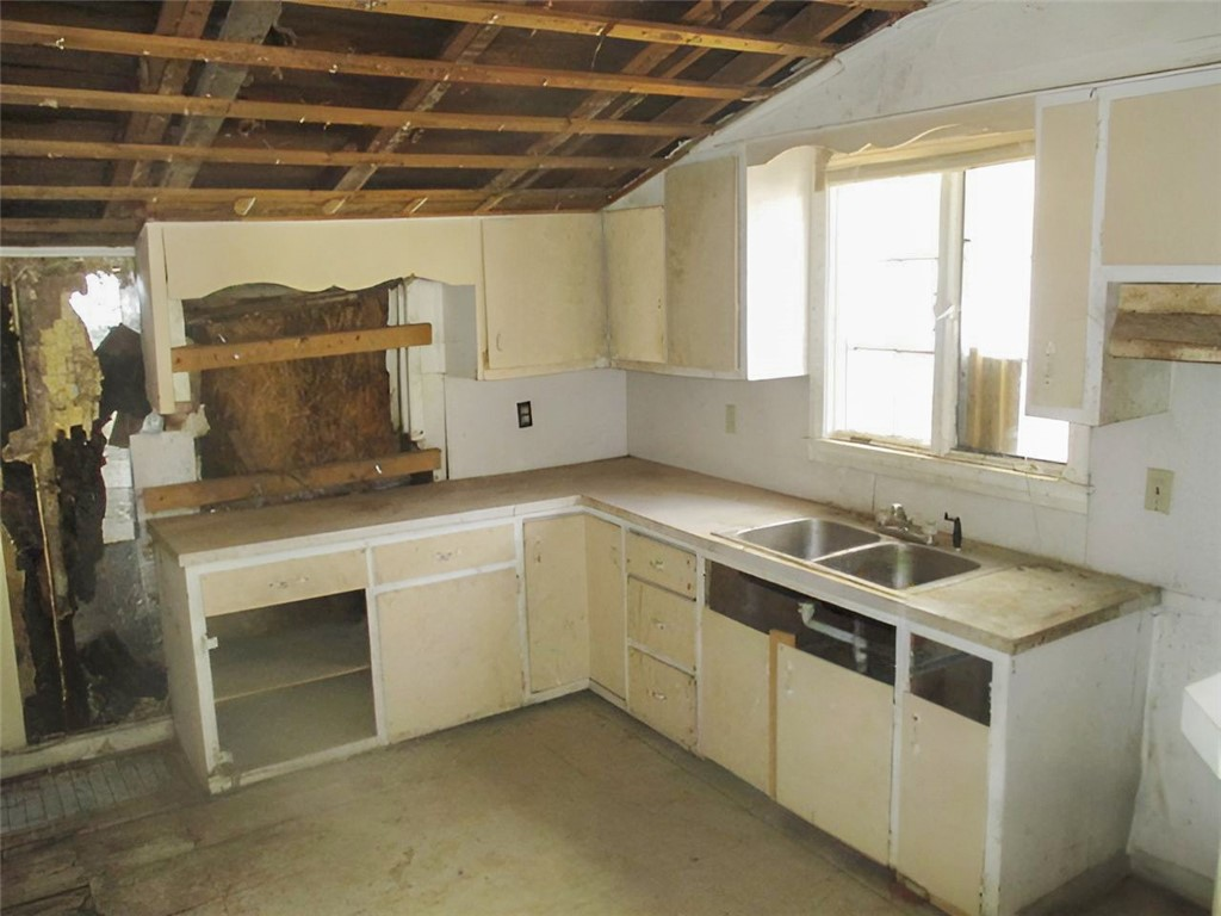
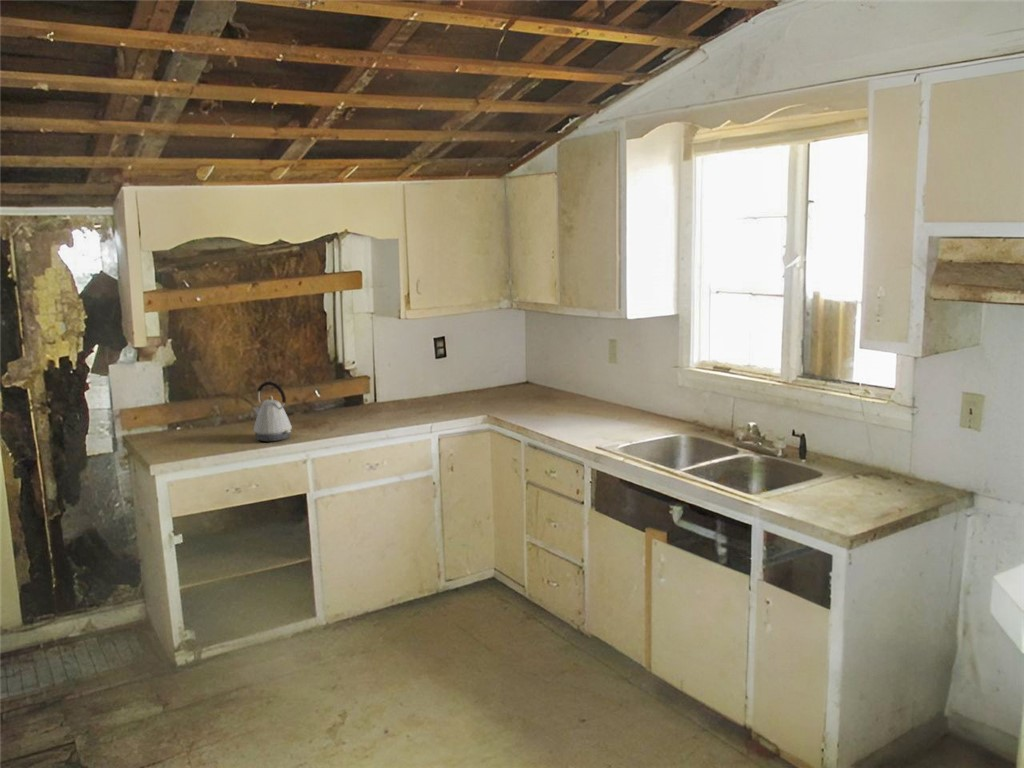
+ kettle [252,381,293,442]
